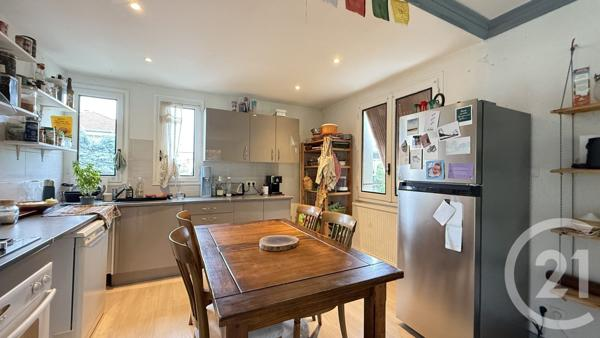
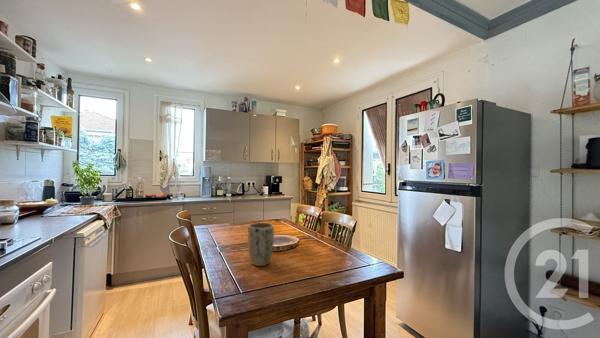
+ plant pot [247,222,275,267]
